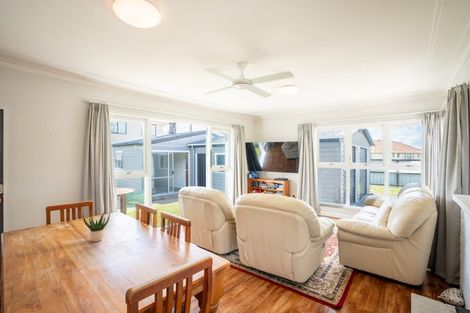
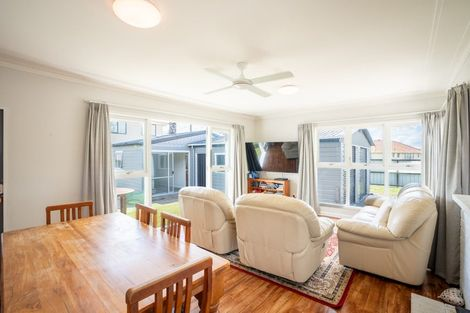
- potted plant [82,210,111,243]
